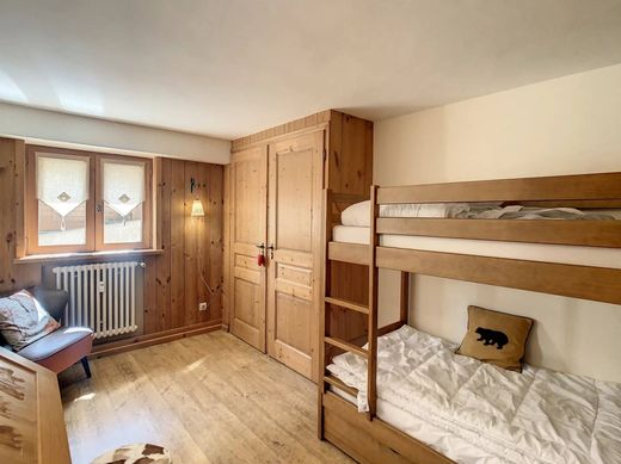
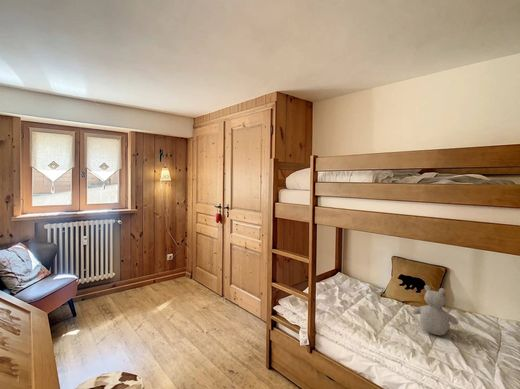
+ teddy bear [411,284,459,336]
